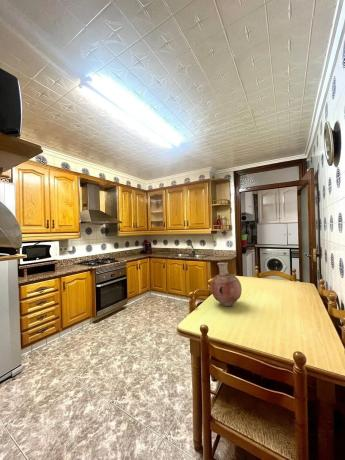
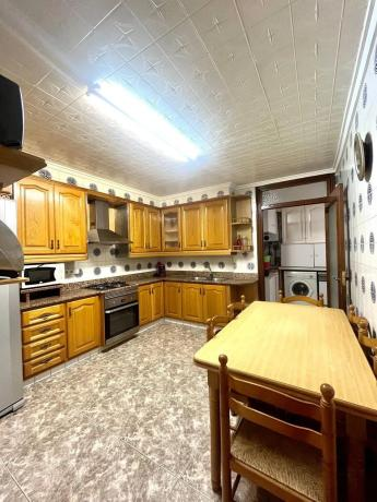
- vase [210,262,243,307]
